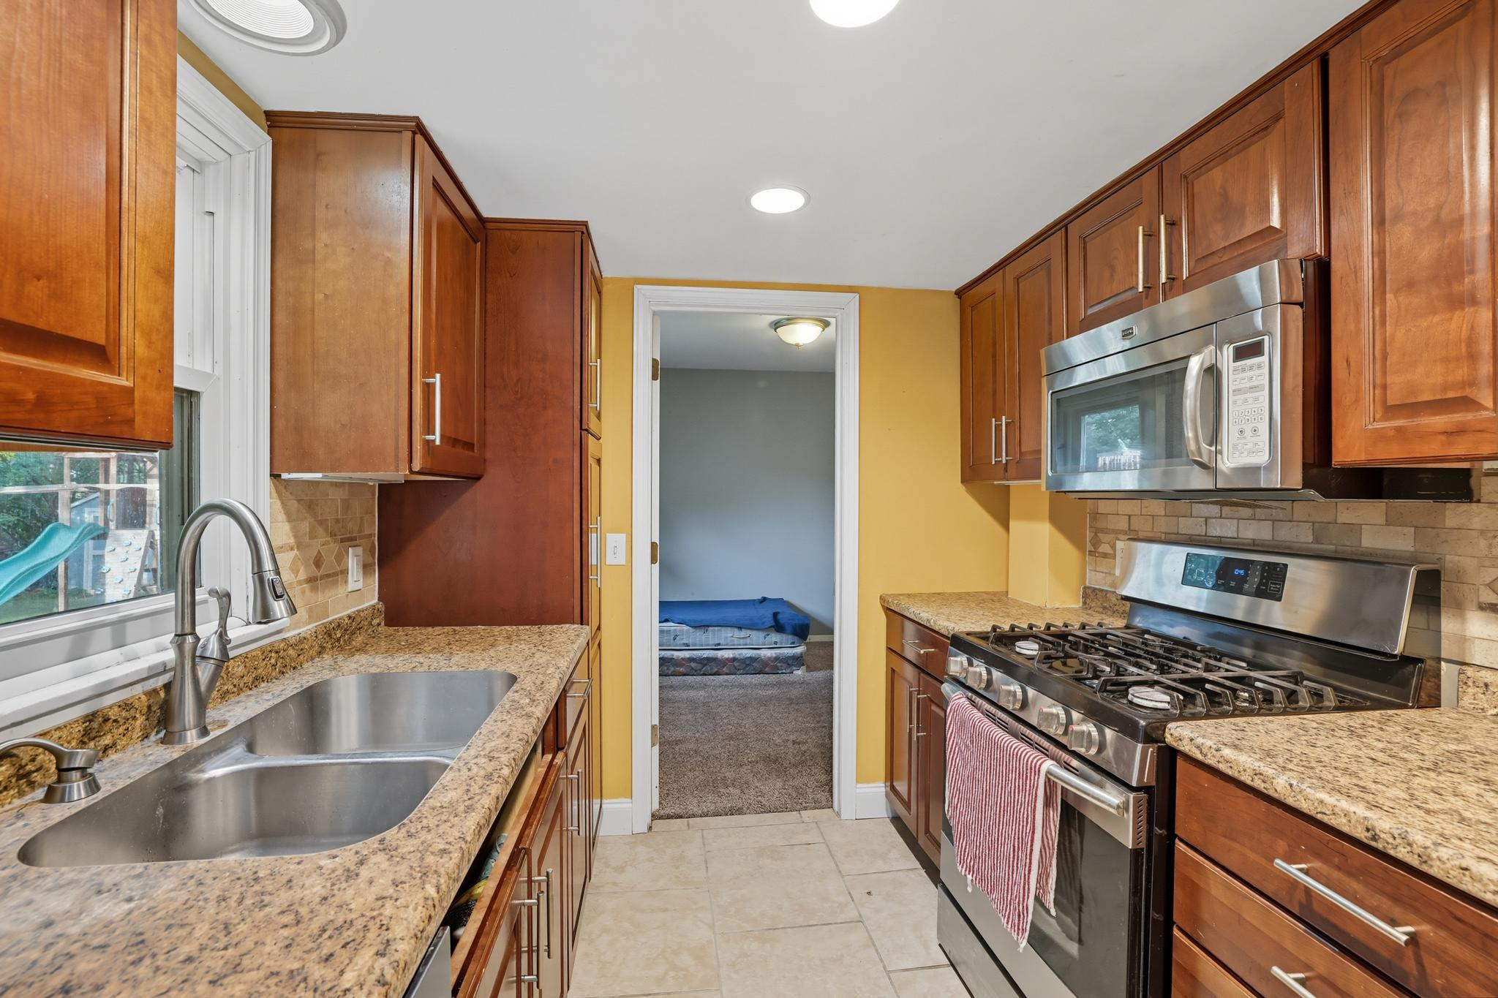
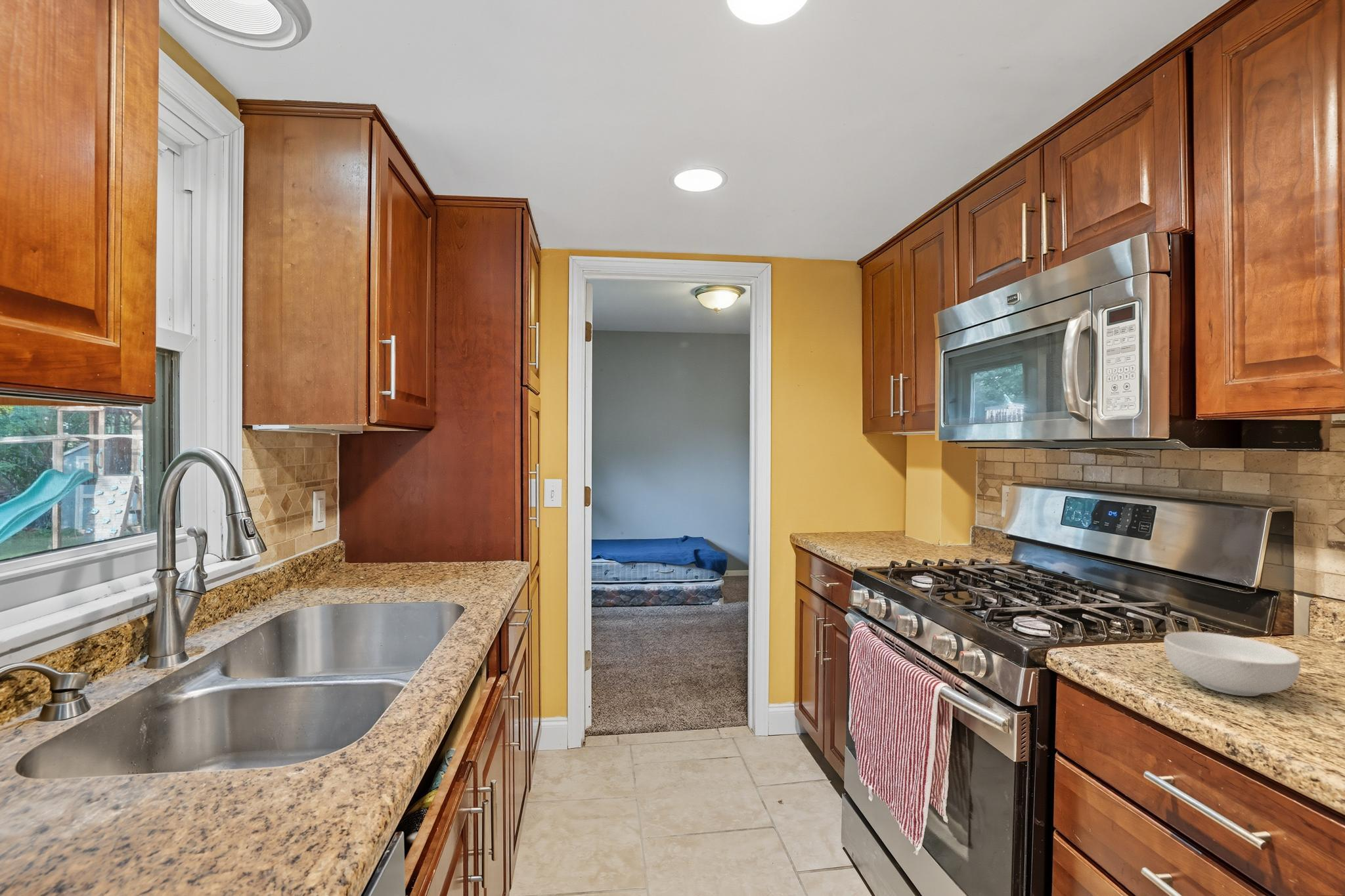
+ cereal bowl [1163,631,1301,697]
